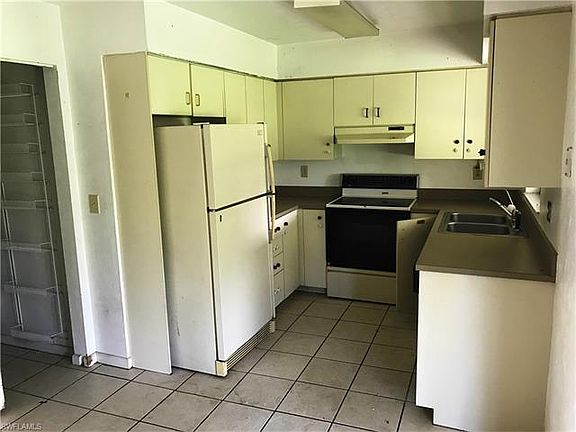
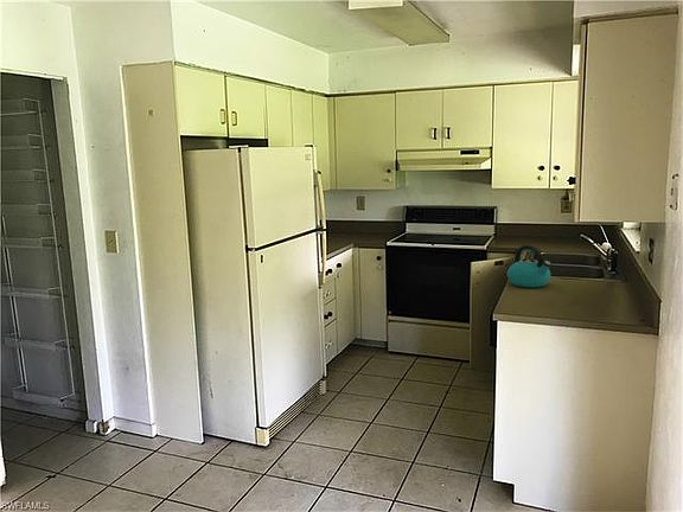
+ kettle [506,244,553,288]
